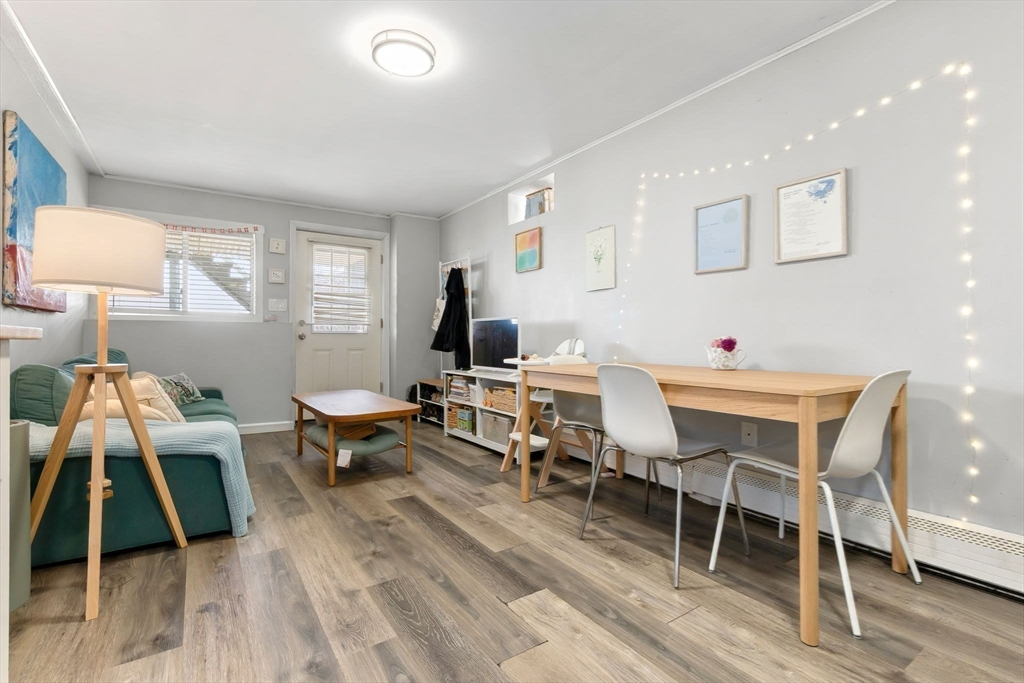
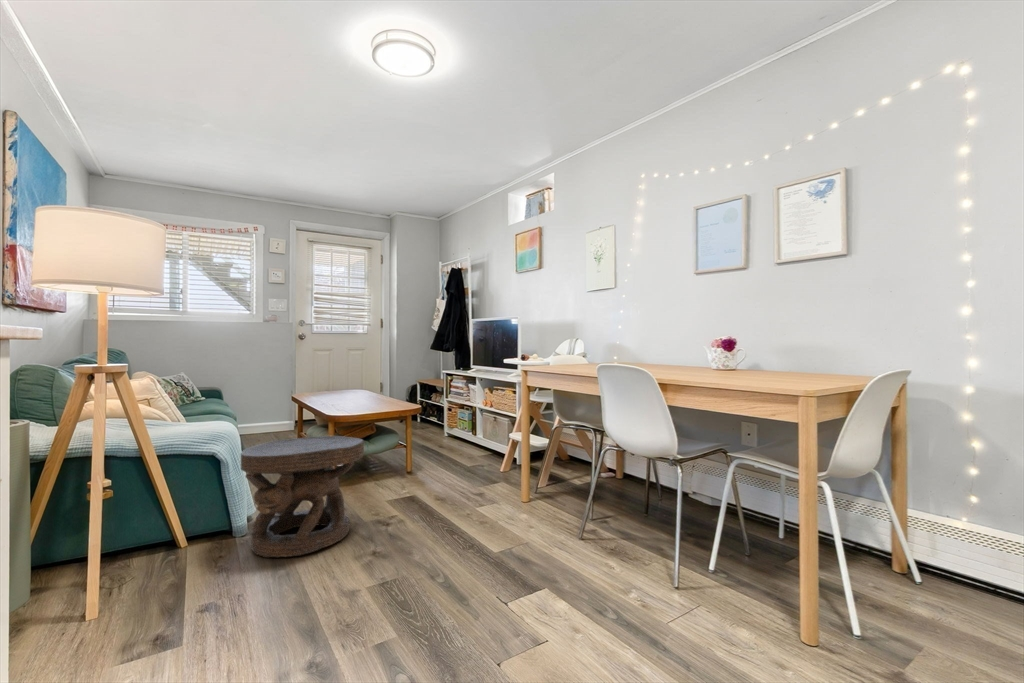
+ carved stool [240,435,365,559]
